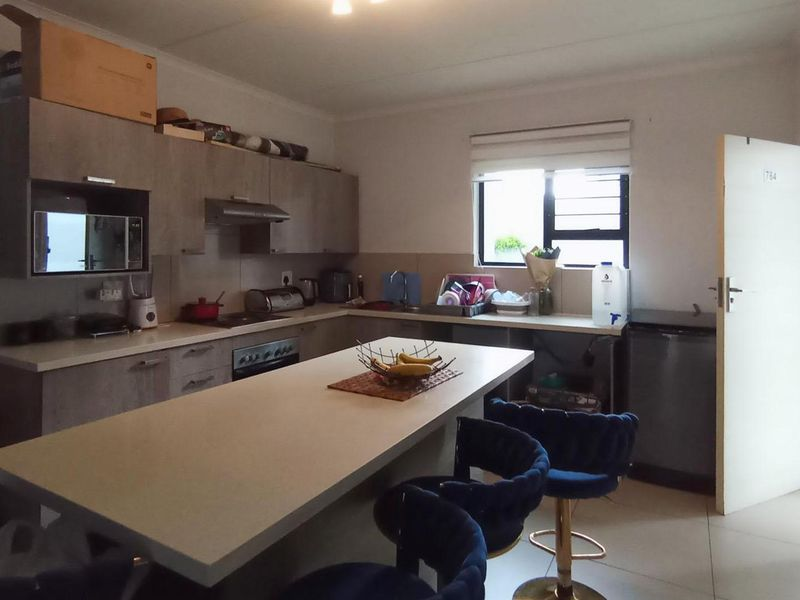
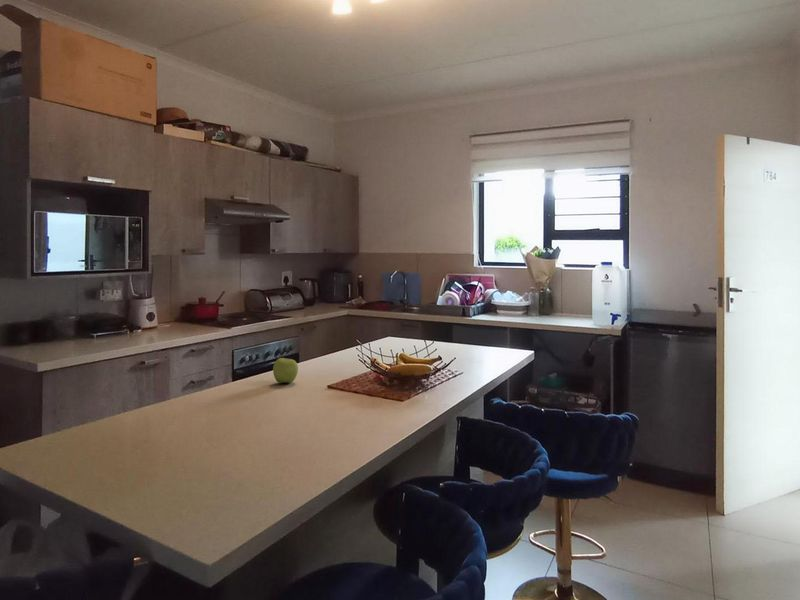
+ apple [272,357,299,384]
